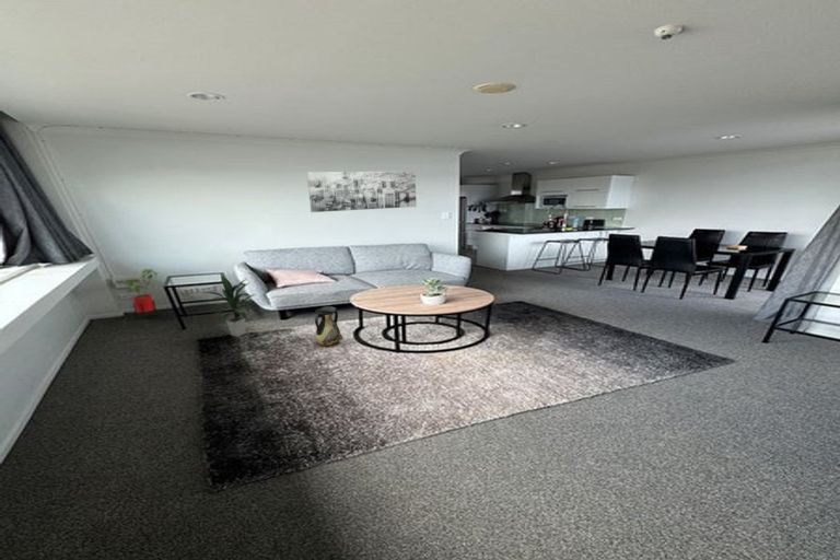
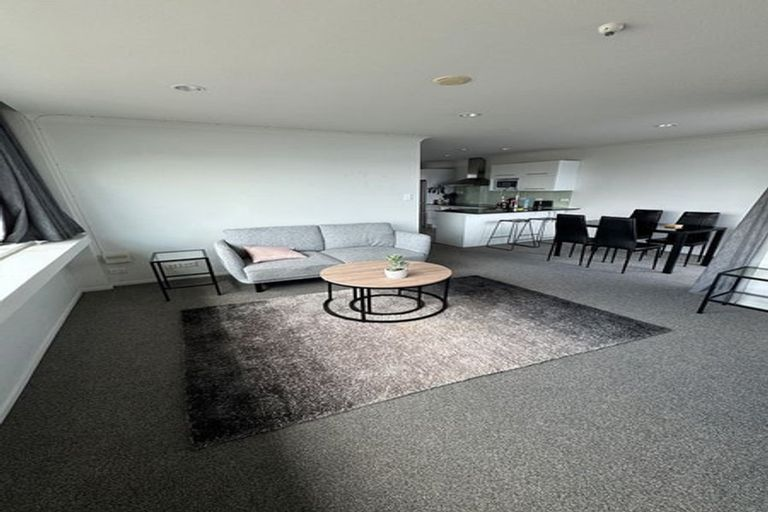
- house plant [121,268,162,320]
- indoor plant [205,273,261,338]
- vase [314,305,343,348]
- wall art [306,171,417,213]
